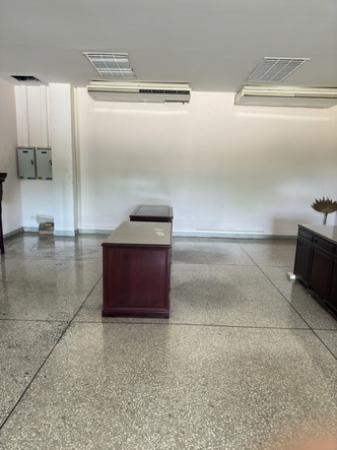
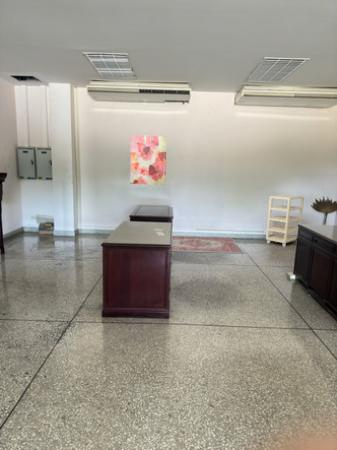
+ rug [171,235,246,254]
+ wall art [129,134,168,186]
+ shelving unit [265,194,305,247]
